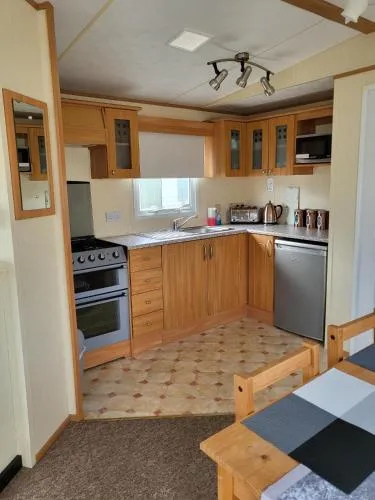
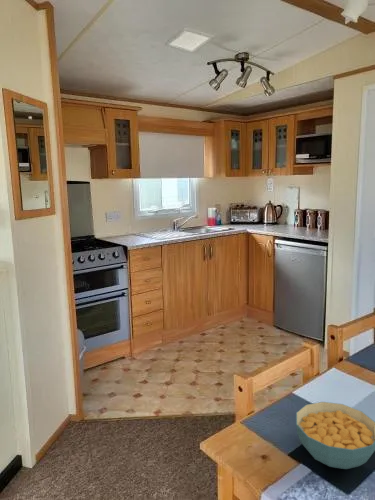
+ cereal bowl [295,401,375,470]
